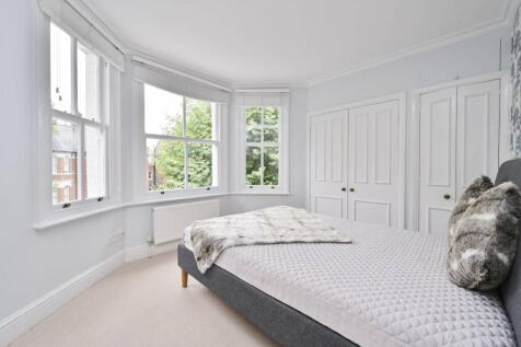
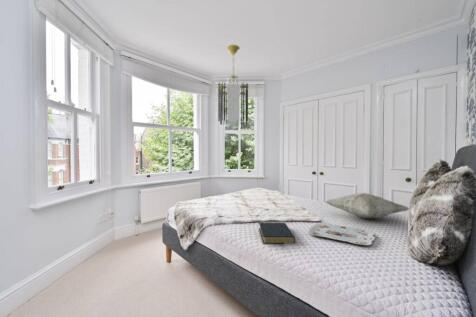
+ hardback book [258,222,296,245]
+ serving tray [308,222,376,246]
+ decorative pillow [325,192,410,219]
+ chandelier [217,44,249,127]
